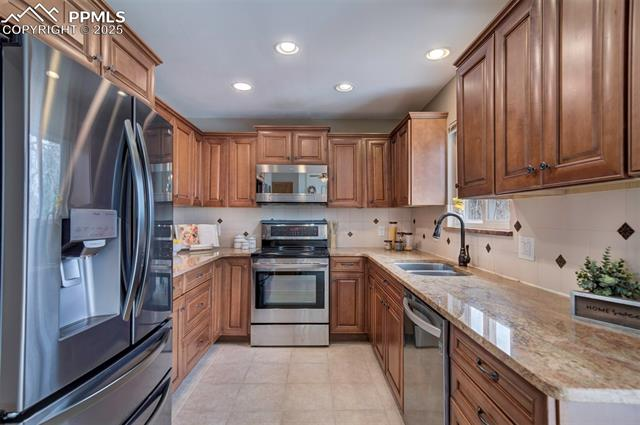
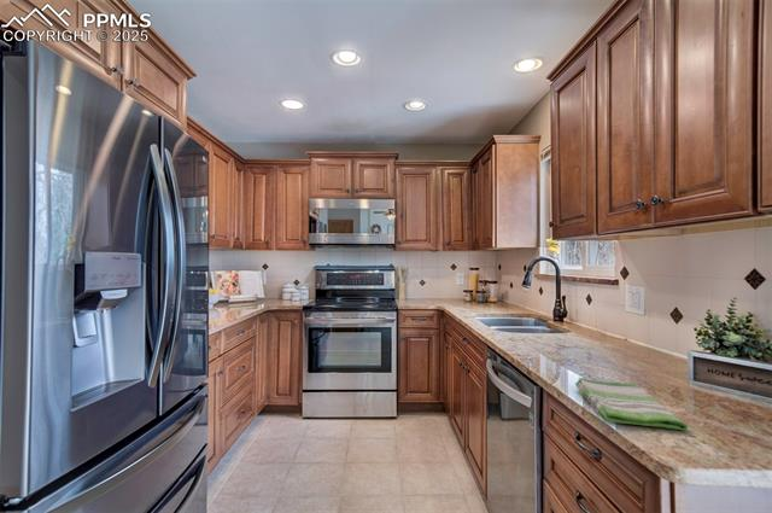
+ dish towel [574,377,689,432]
